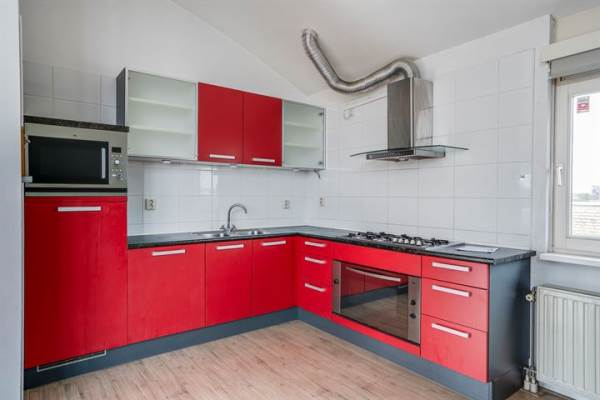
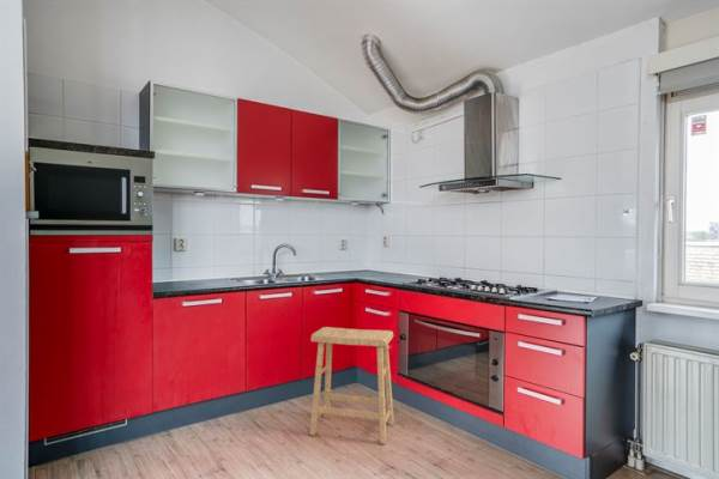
+ stool [308,326,395,445]
